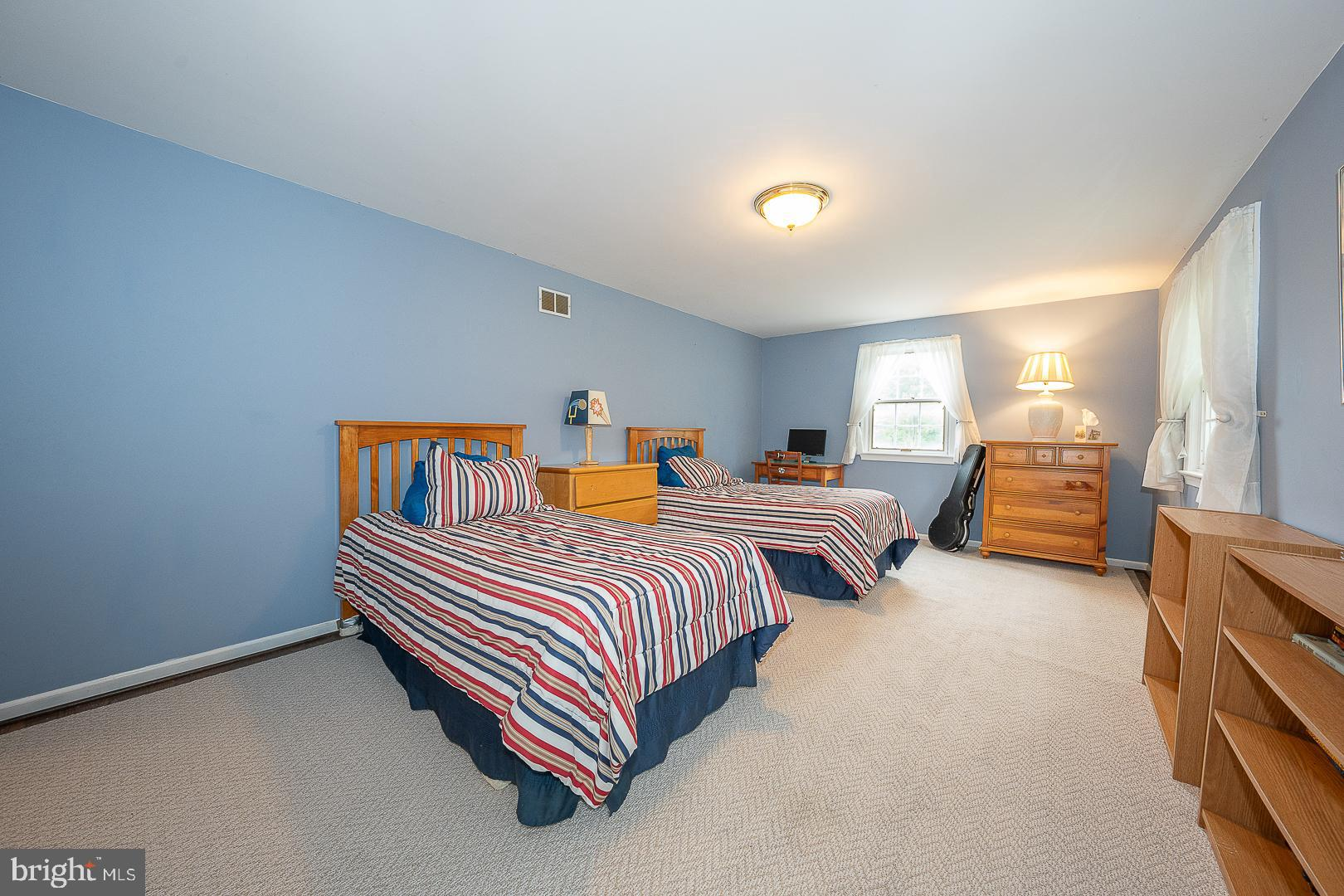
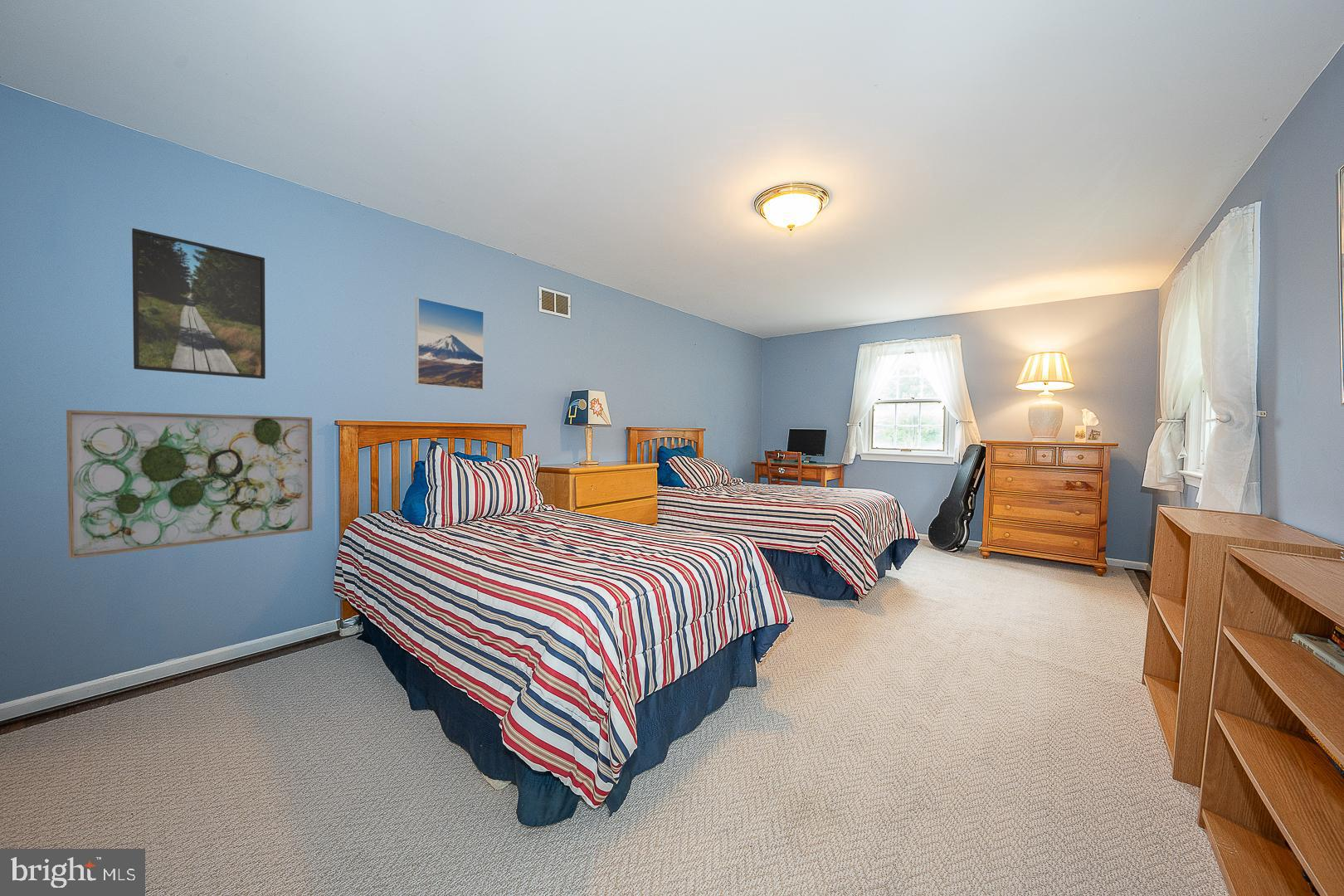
+ wall art [66,409,313,560]
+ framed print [415,297,485,391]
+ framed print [131,227,266,380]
